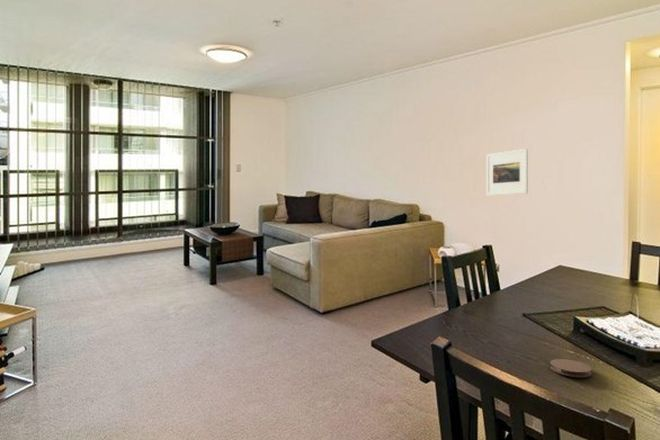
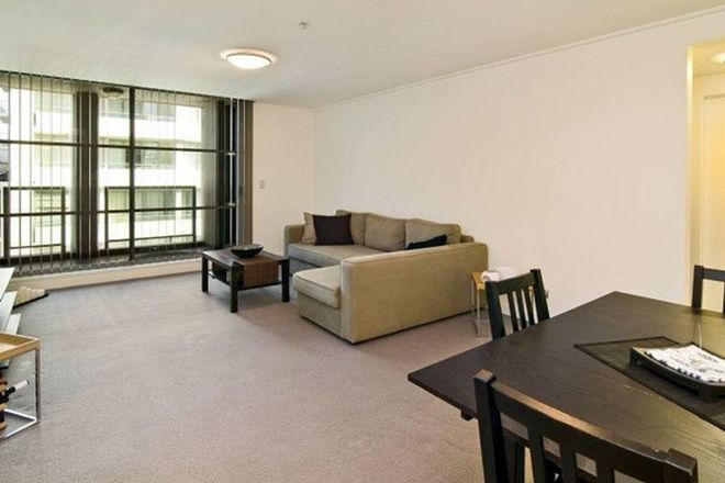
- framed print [485,148,529,196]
- coaster [549,358,593,378]
